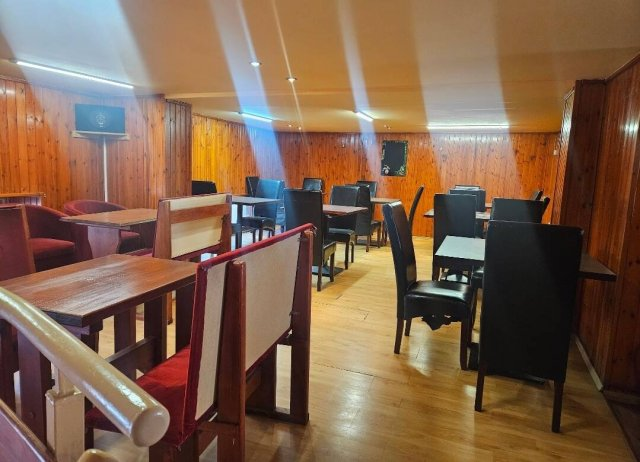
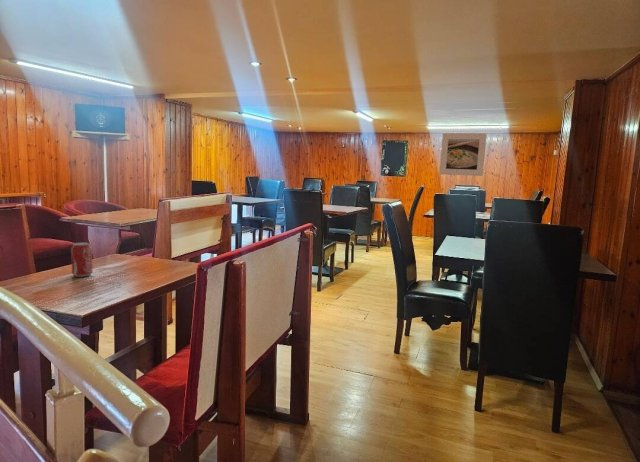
+ beverage can [70,241,93,278]
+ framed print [439,132,487,177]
